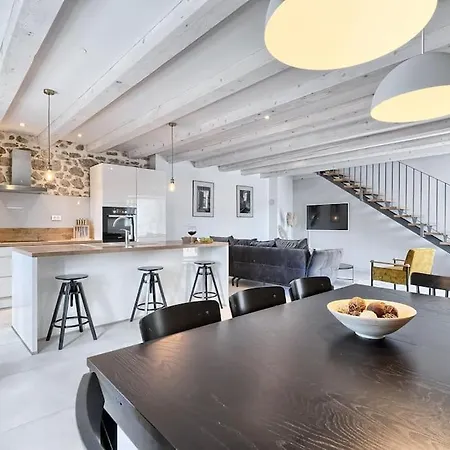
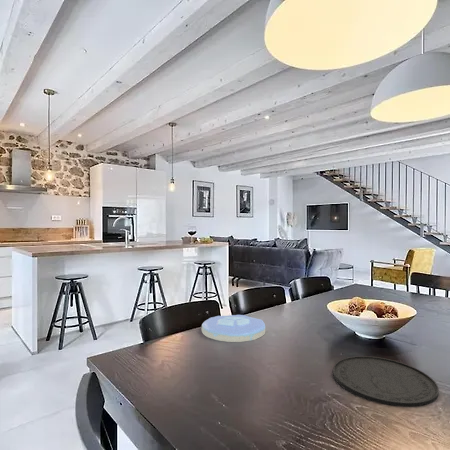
+ plate [201,314,266,343]
+ plate [332,355,440,408]
